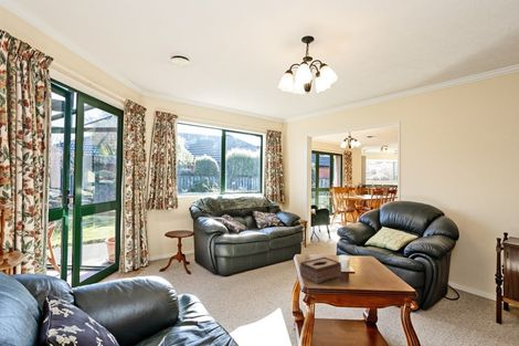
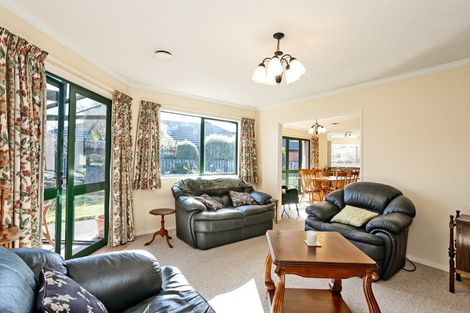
- tissue box [299,256,342,285]
